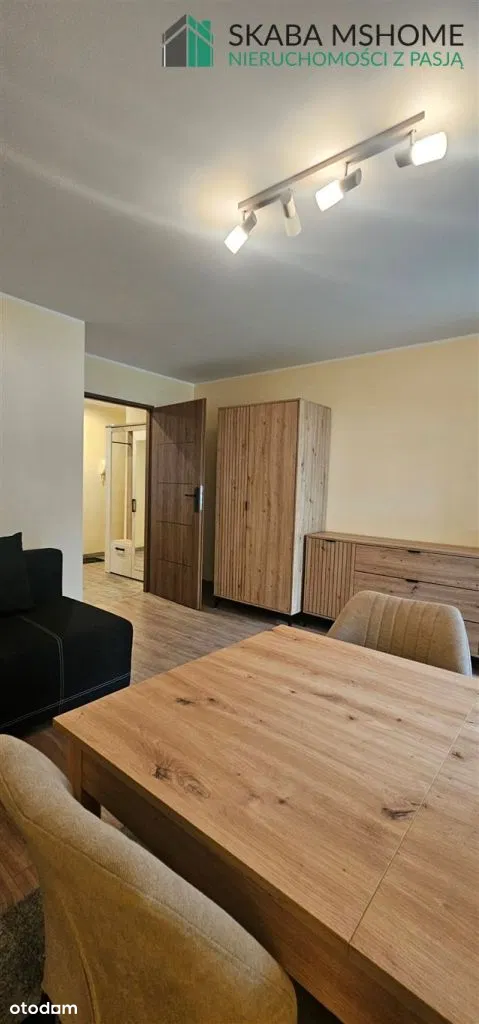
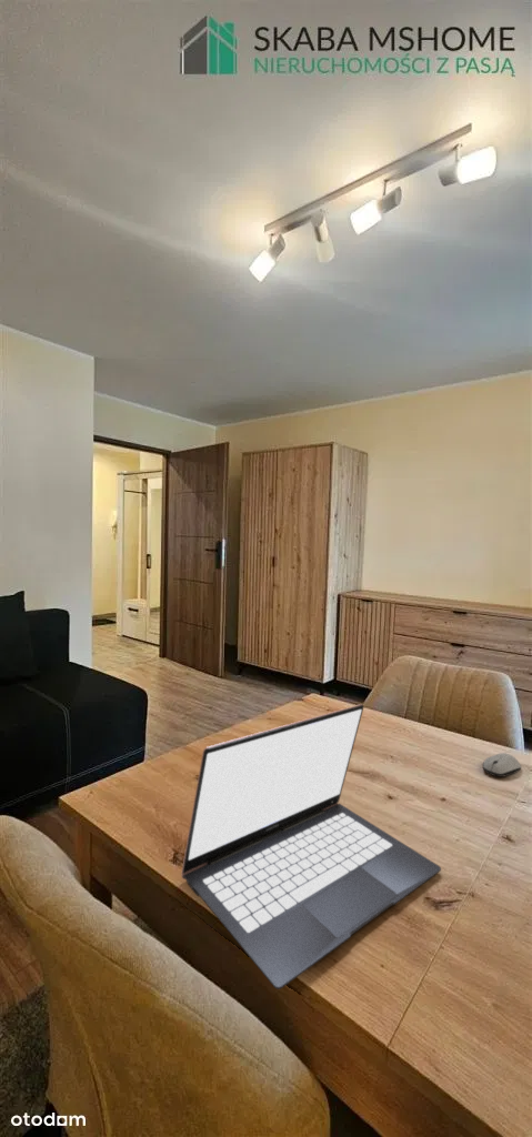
+ computer mouse [482,752,522,778]
+ laptop [181,703,442,990]
